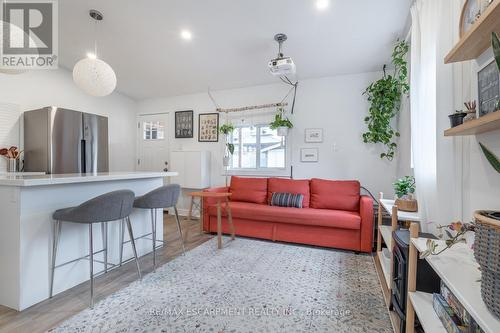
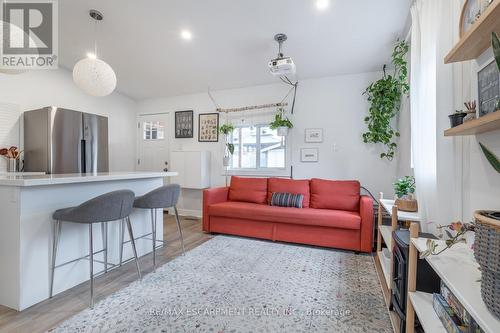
- side table [182,191,236,249]
